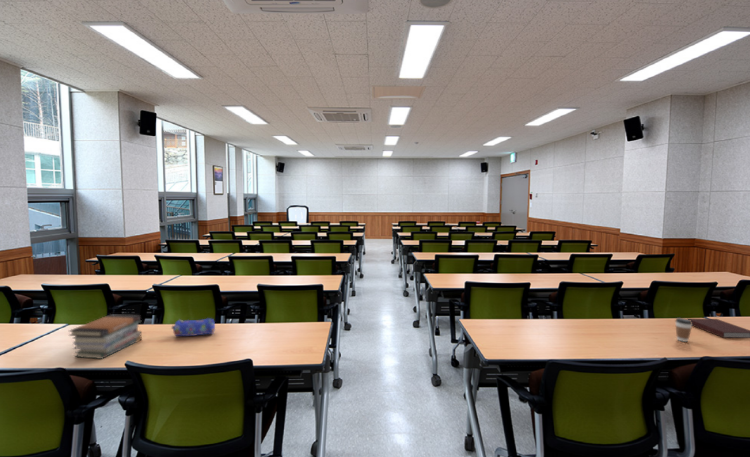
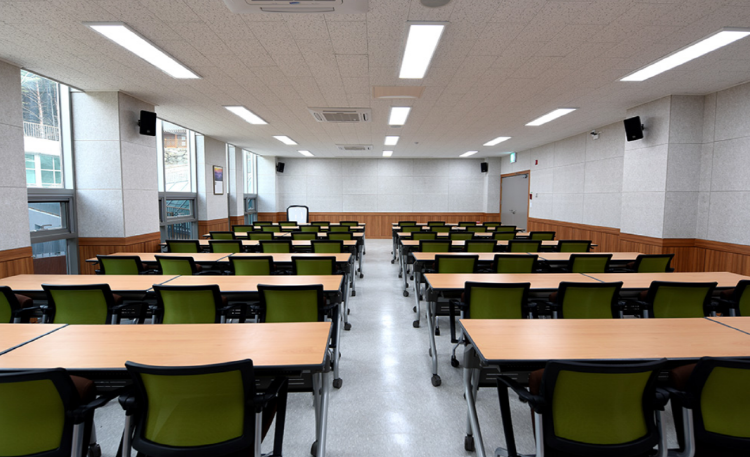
- book stack [68,313,143,360]
- coffee cup [674,317,693,343]
- pencil case [170,317,216,337]
- notebook [687,318,750,339]
